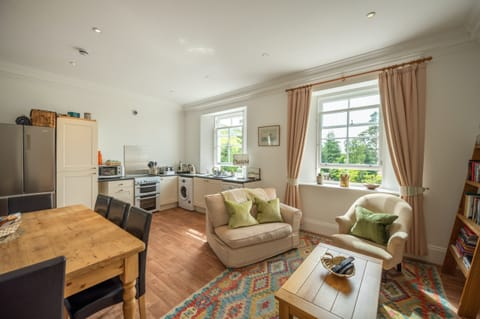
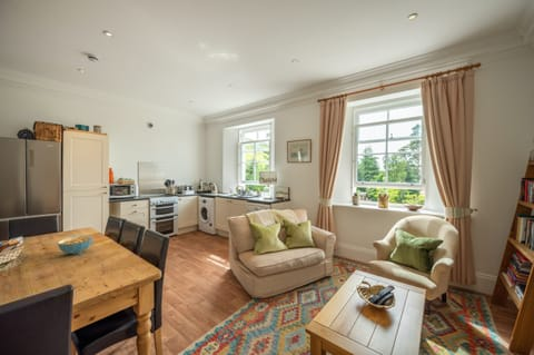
+ cereal bowl [57,235,93,255]
